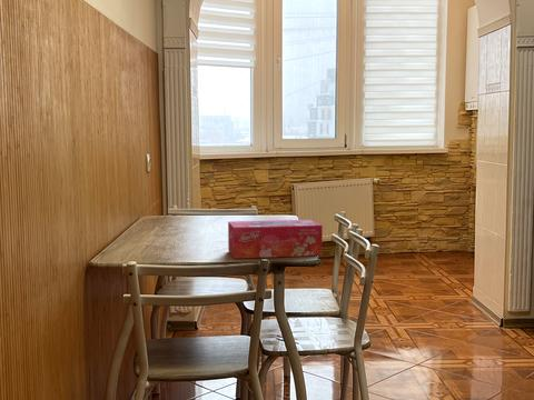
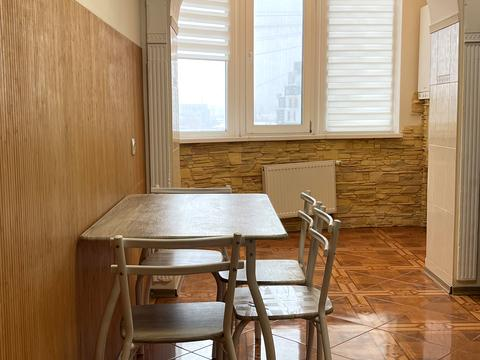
- tissue box [227,219,324,260]
